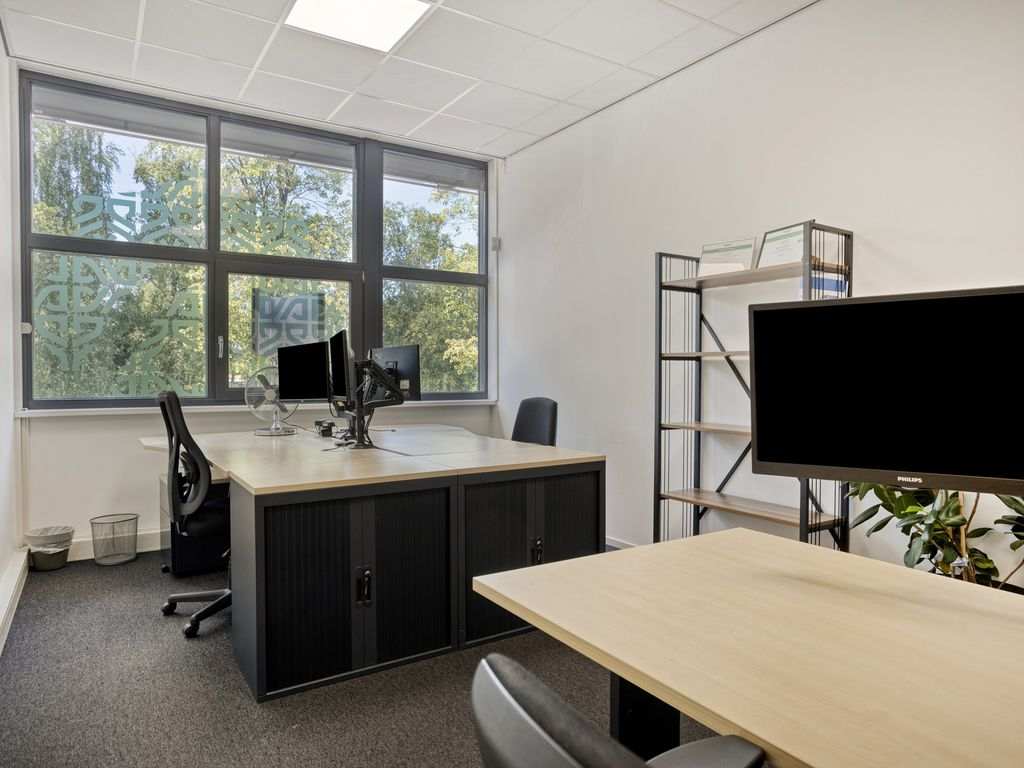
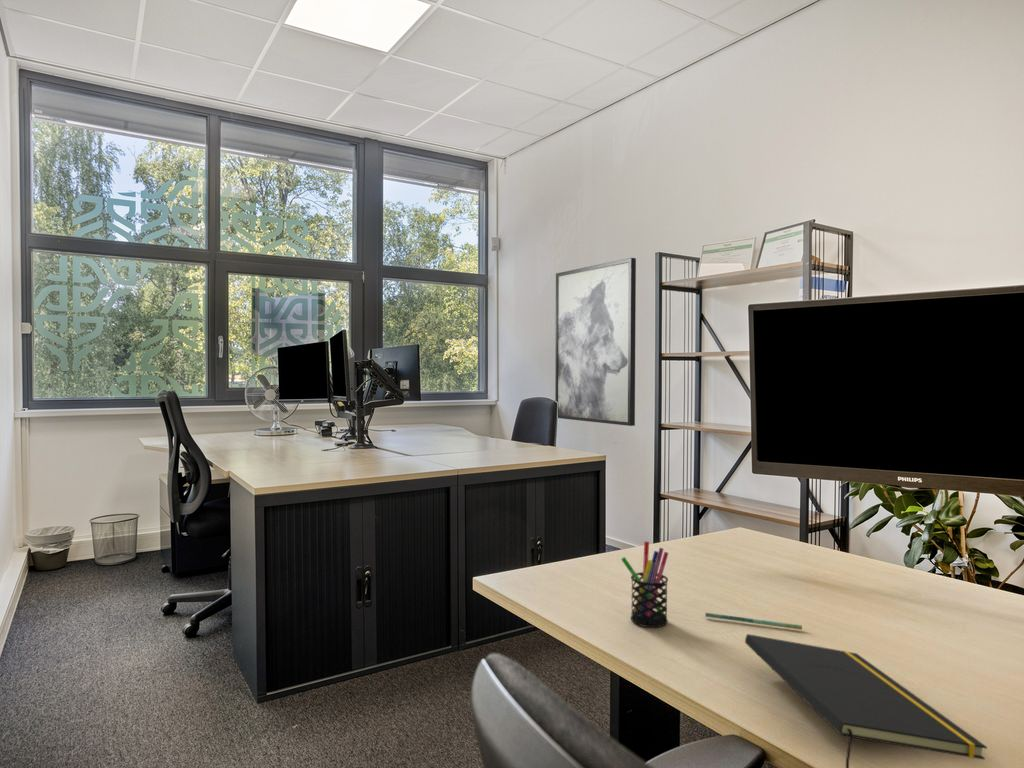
+ wall art [554,257,637,427]
+ pen [704,612,803,631]
+ pen holder [620,540,669,628]
+ notepad [744,633,988,768]
